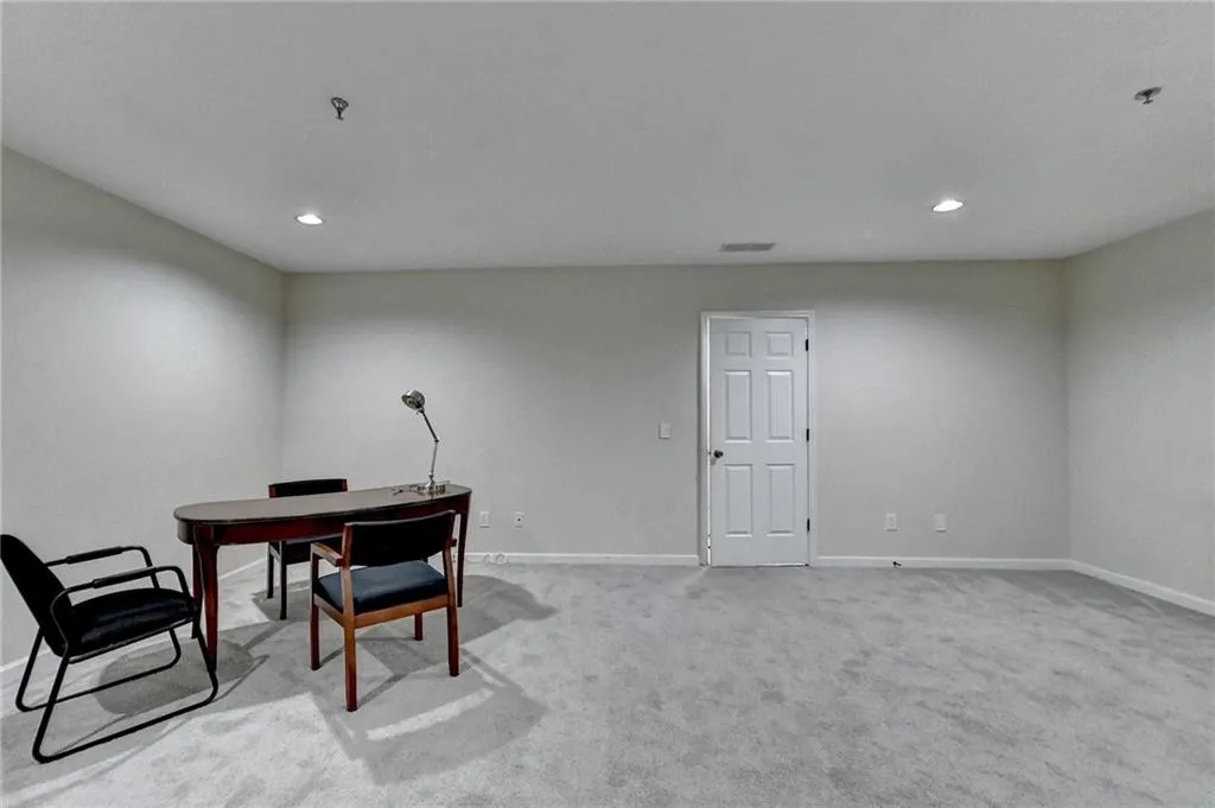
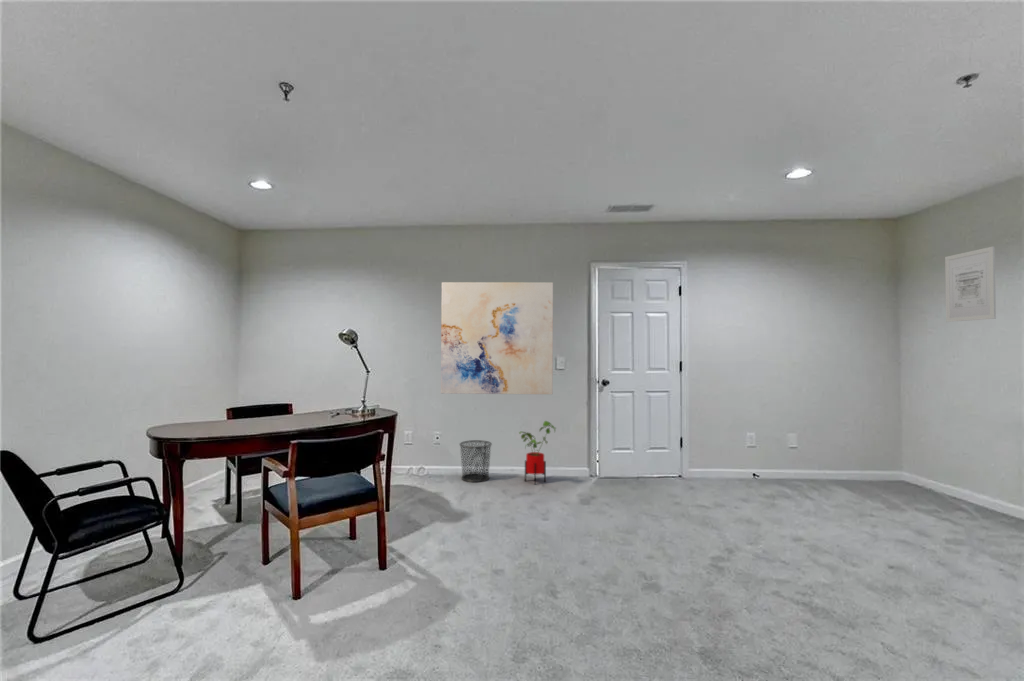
+ waste bin [458,439,493,483]
+ wall art [440,281,554,395]
+ wall art [944,245,997,323]
+ house plant [518,420,556,485]
